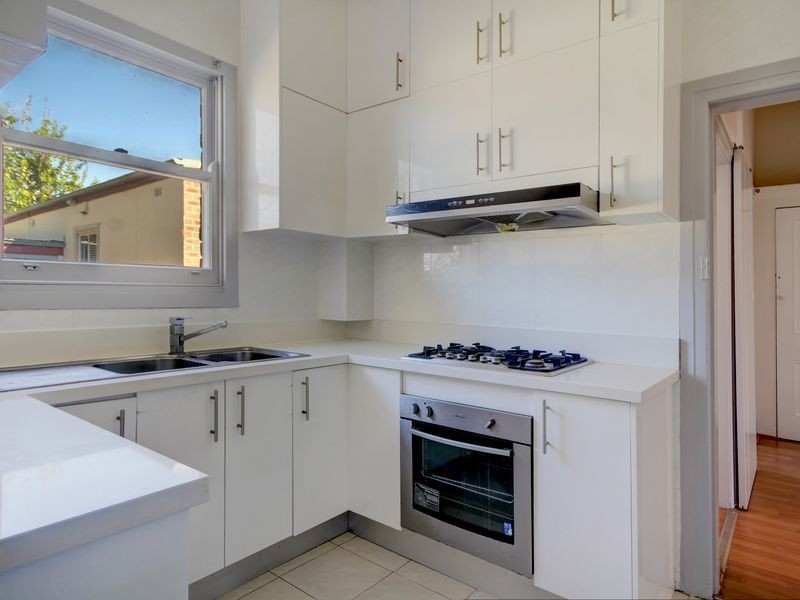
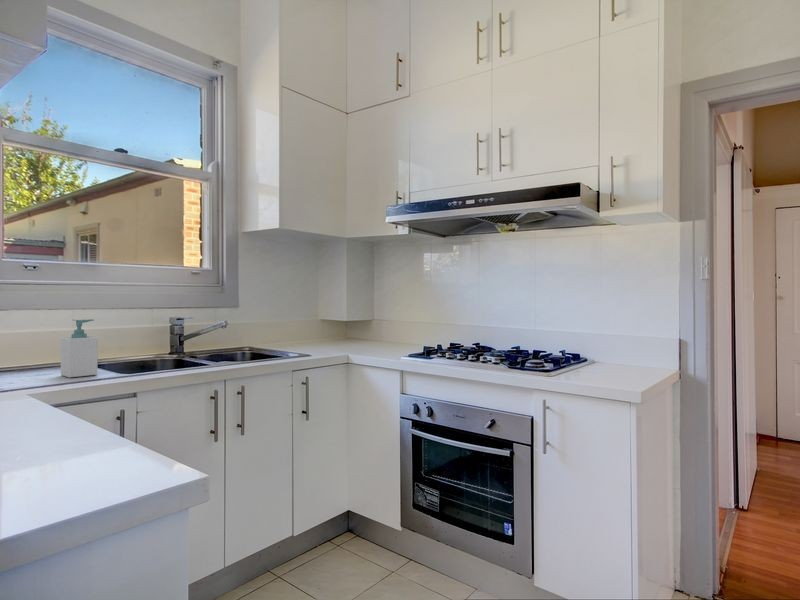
+ soap bottle [60,318,99,379]
